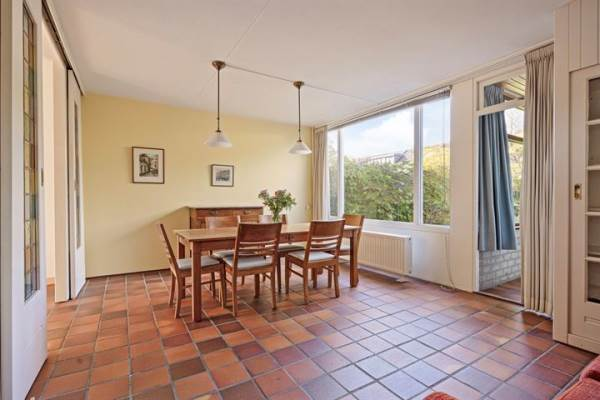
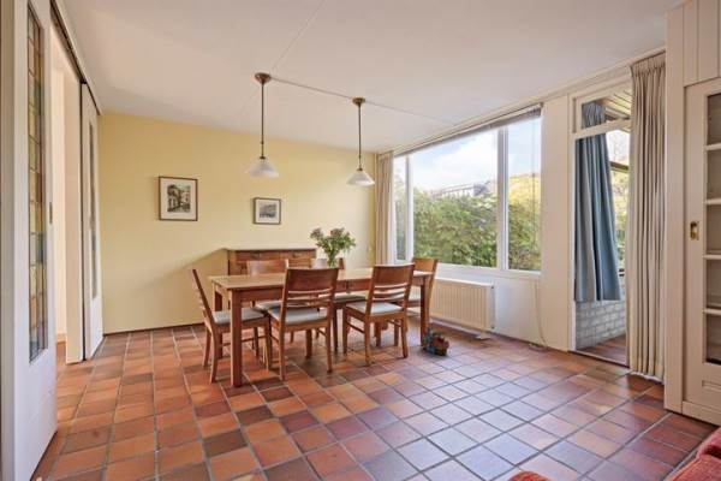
+ toy train [422,326,451,356]
